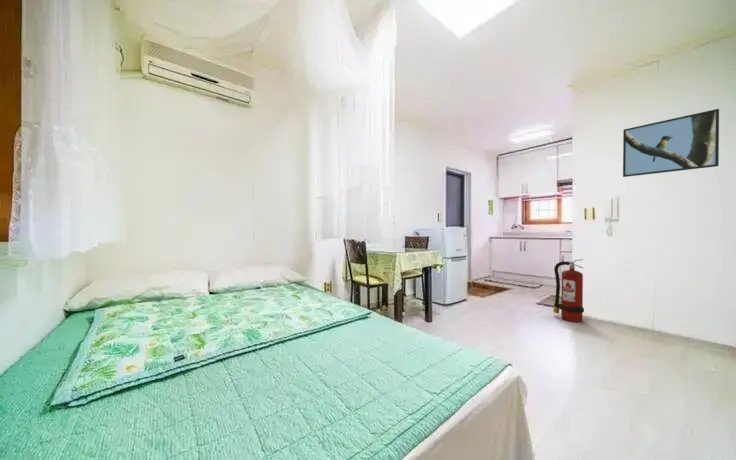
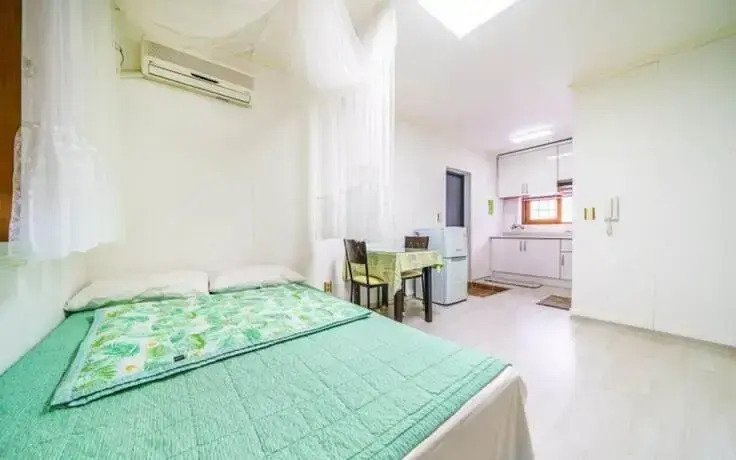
- fire extinguisher [552,258,585,323]
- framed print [622,108,720,178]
